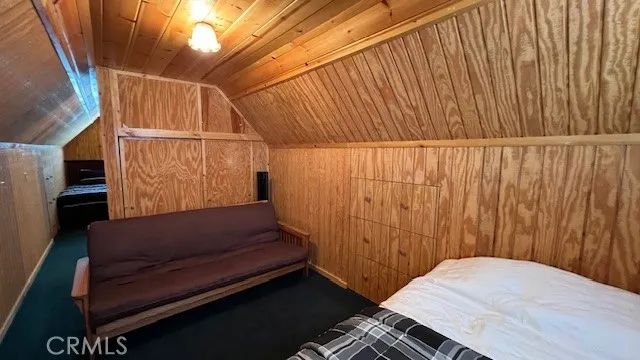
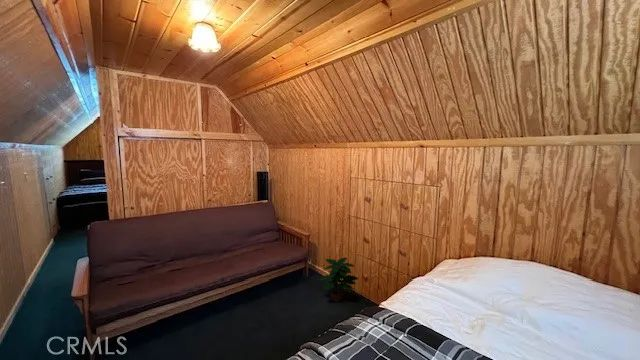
+ potted plant [318,256,359,303]
